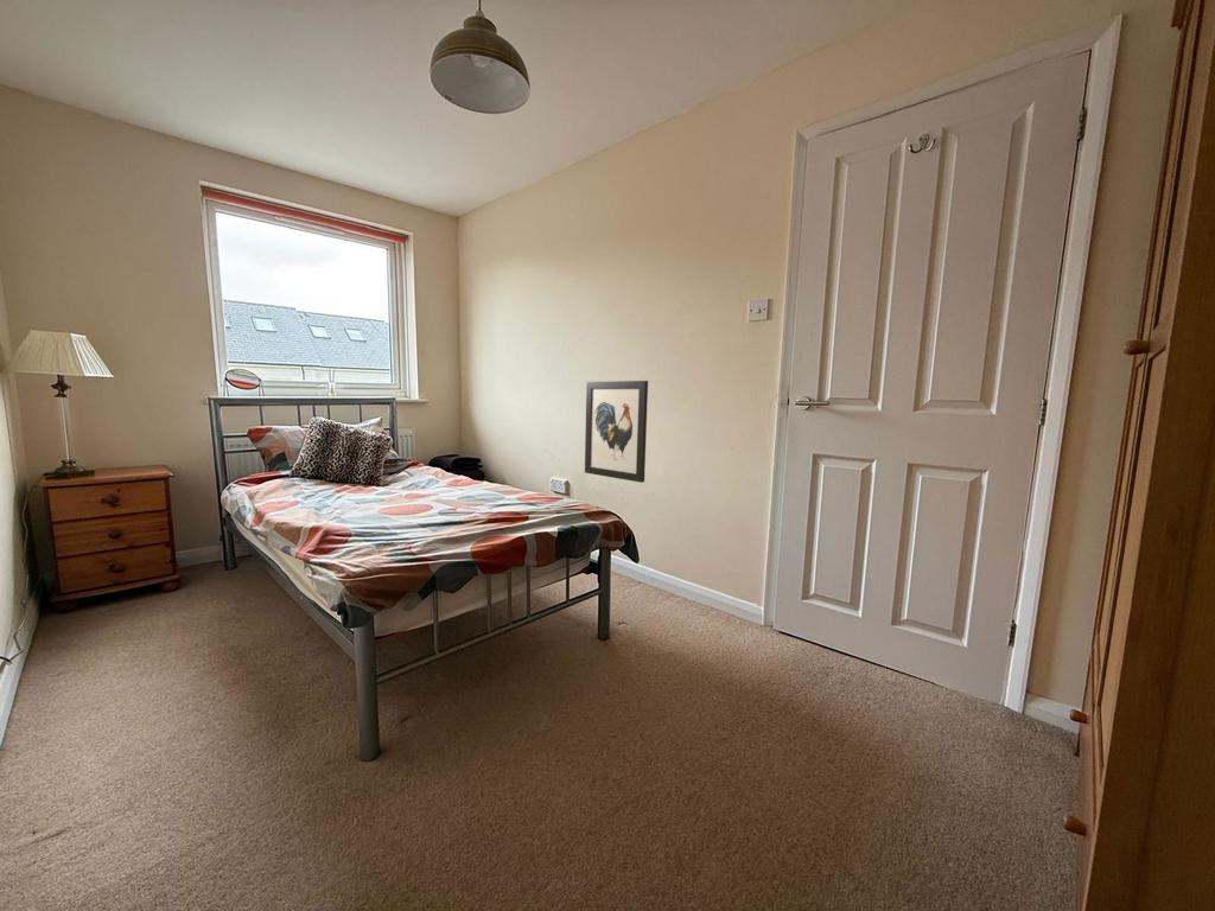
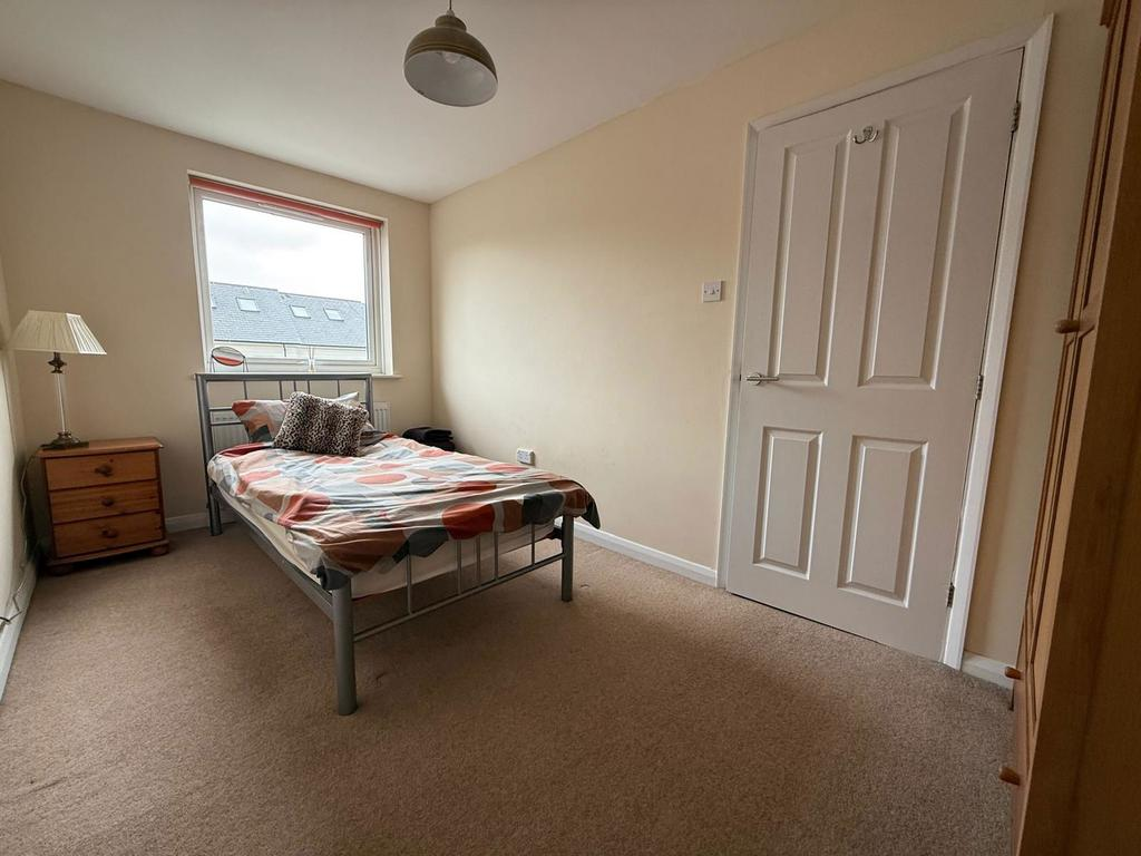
- wall art [584,380,649,484]
